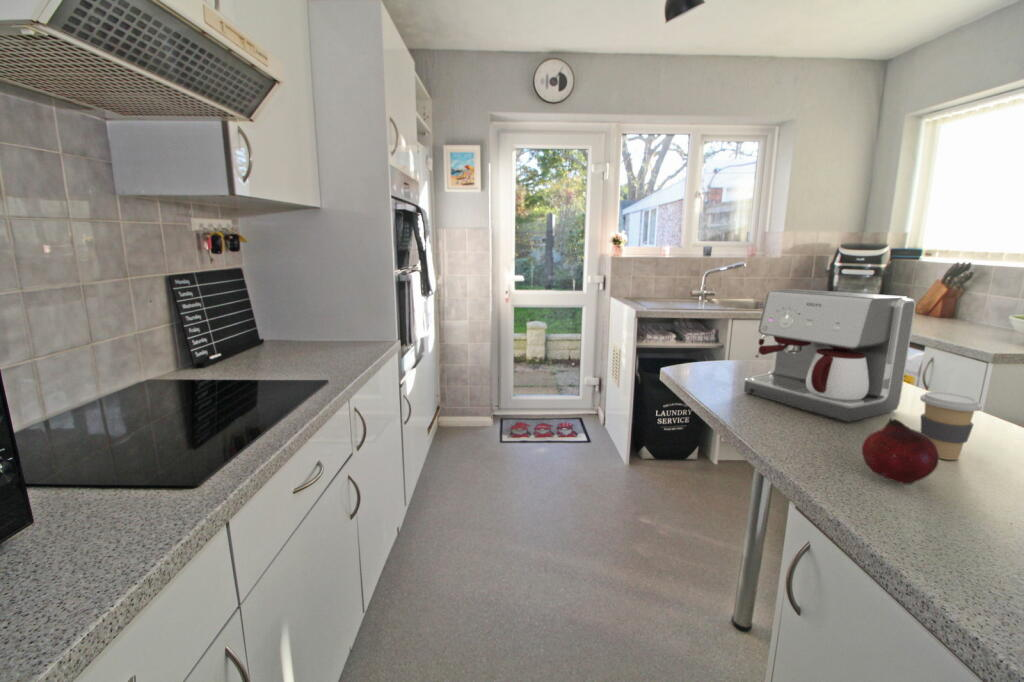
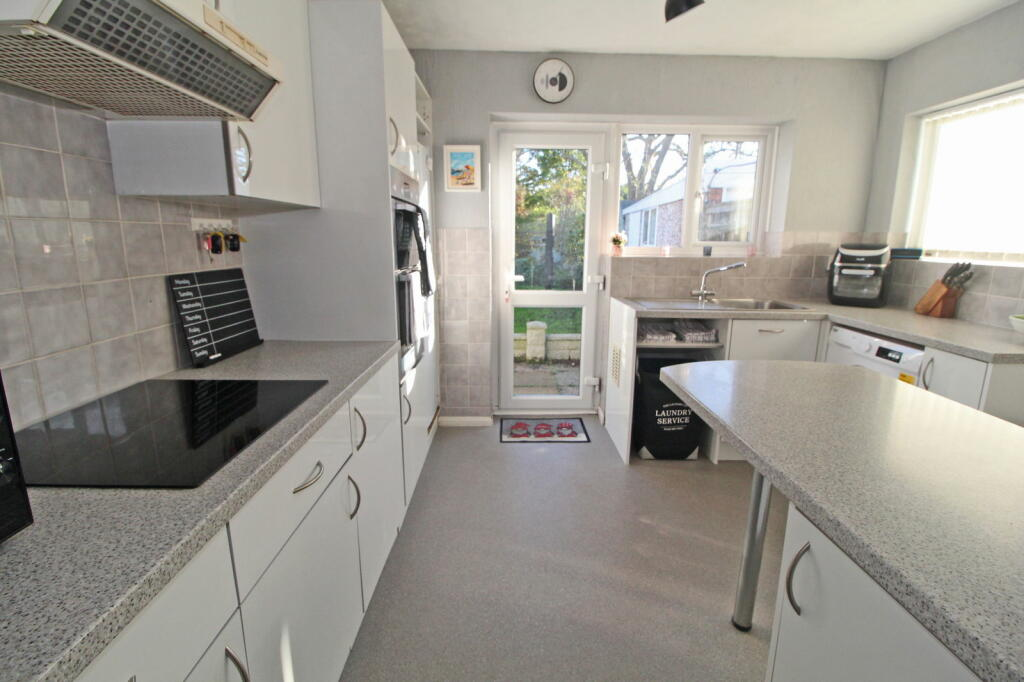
- coffee maker [743,288,917,423]
- fruit [861,417,940,486]
- coffee cup [919,391,983,461]
